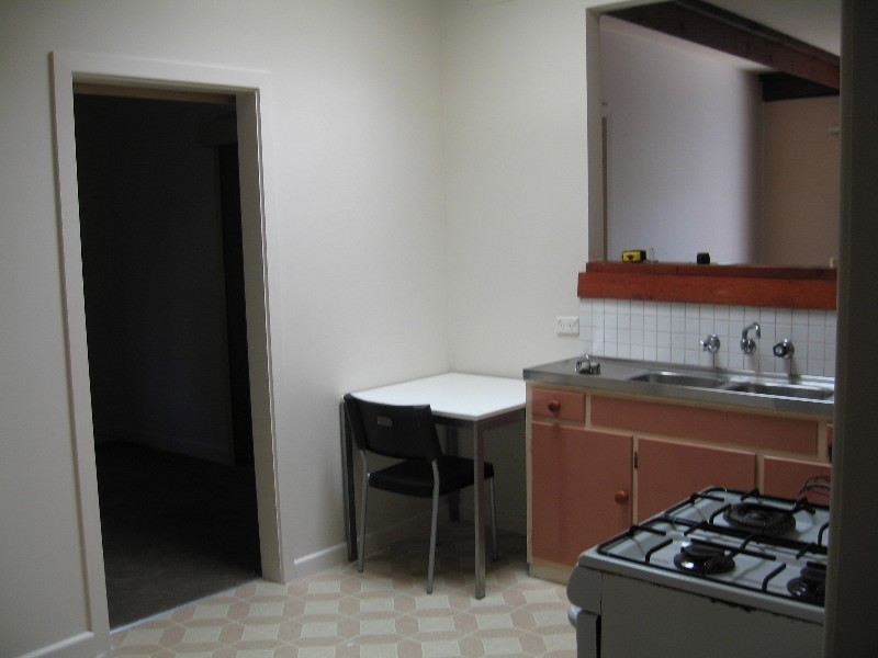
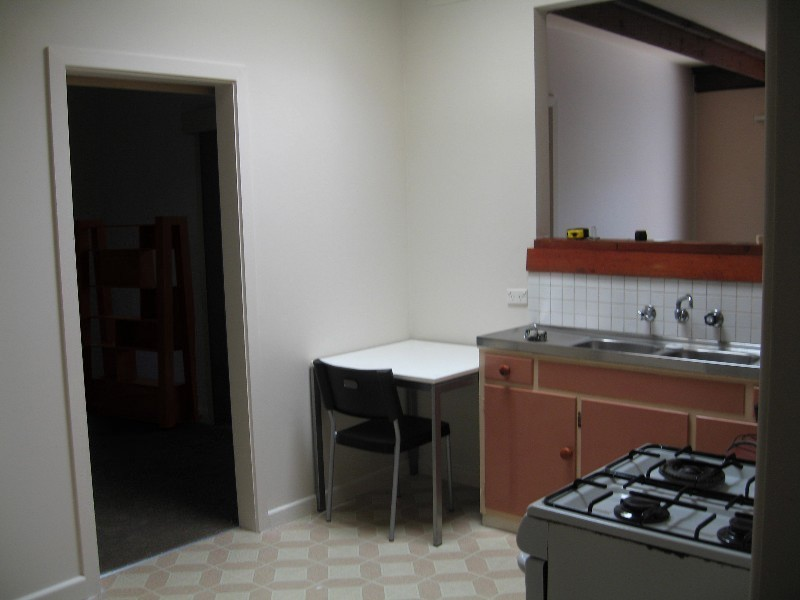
+ bookshelf [73,215,204,429]
